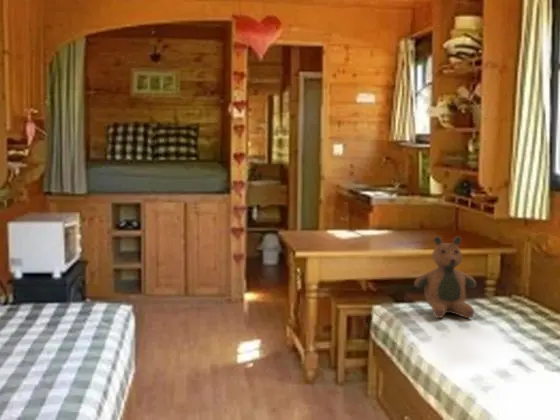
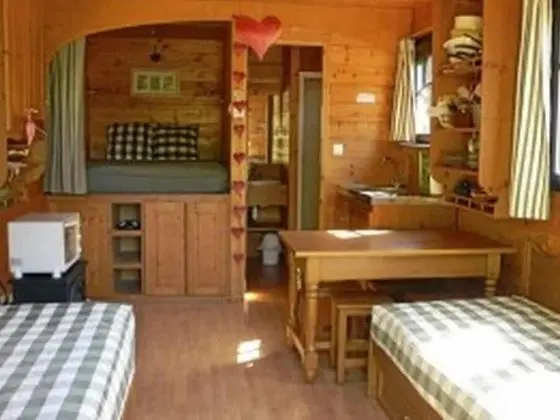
- teddy bear [413,235,477,319]
